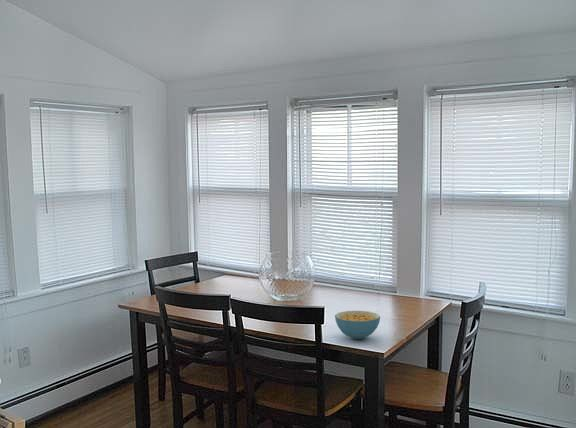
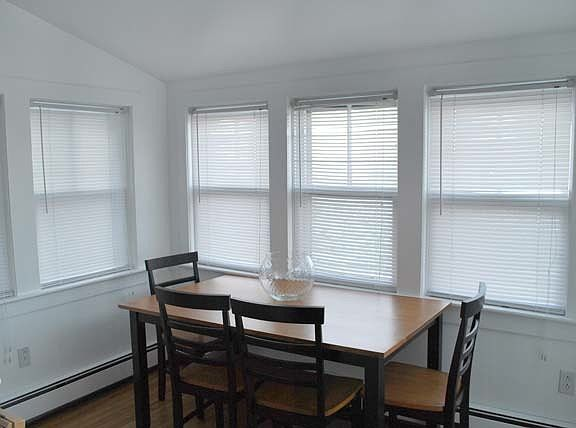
- cereal bowl [334,310,381,340]
